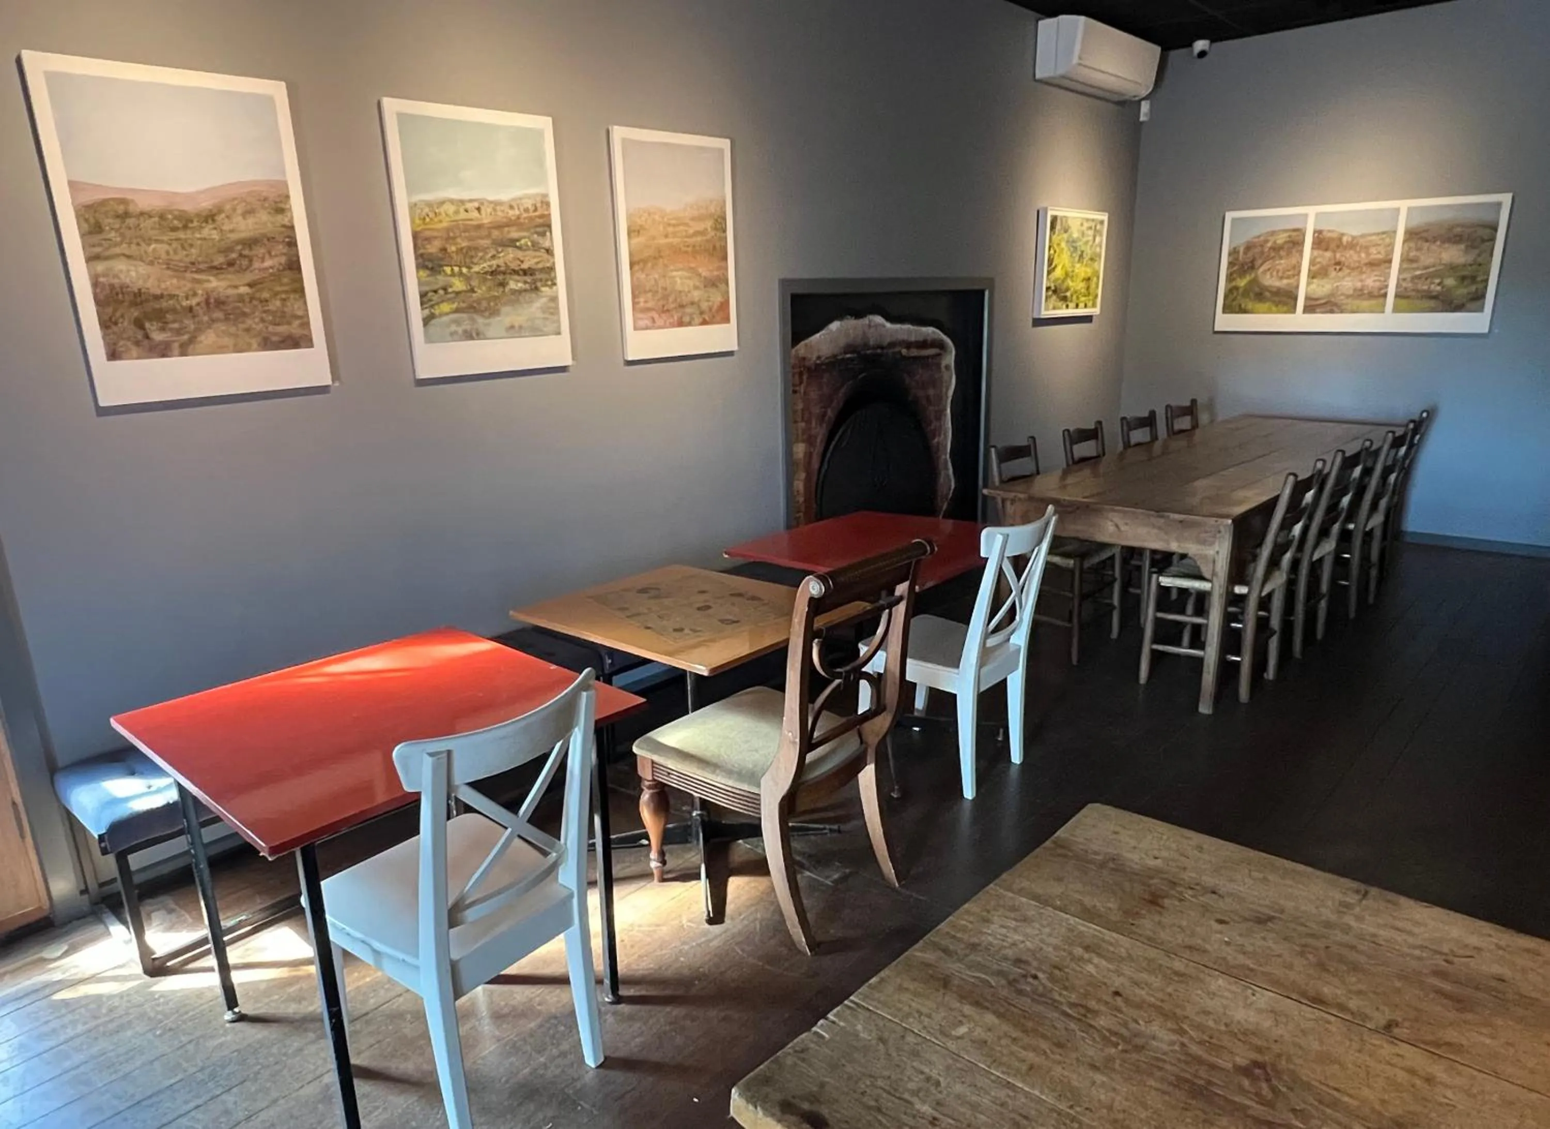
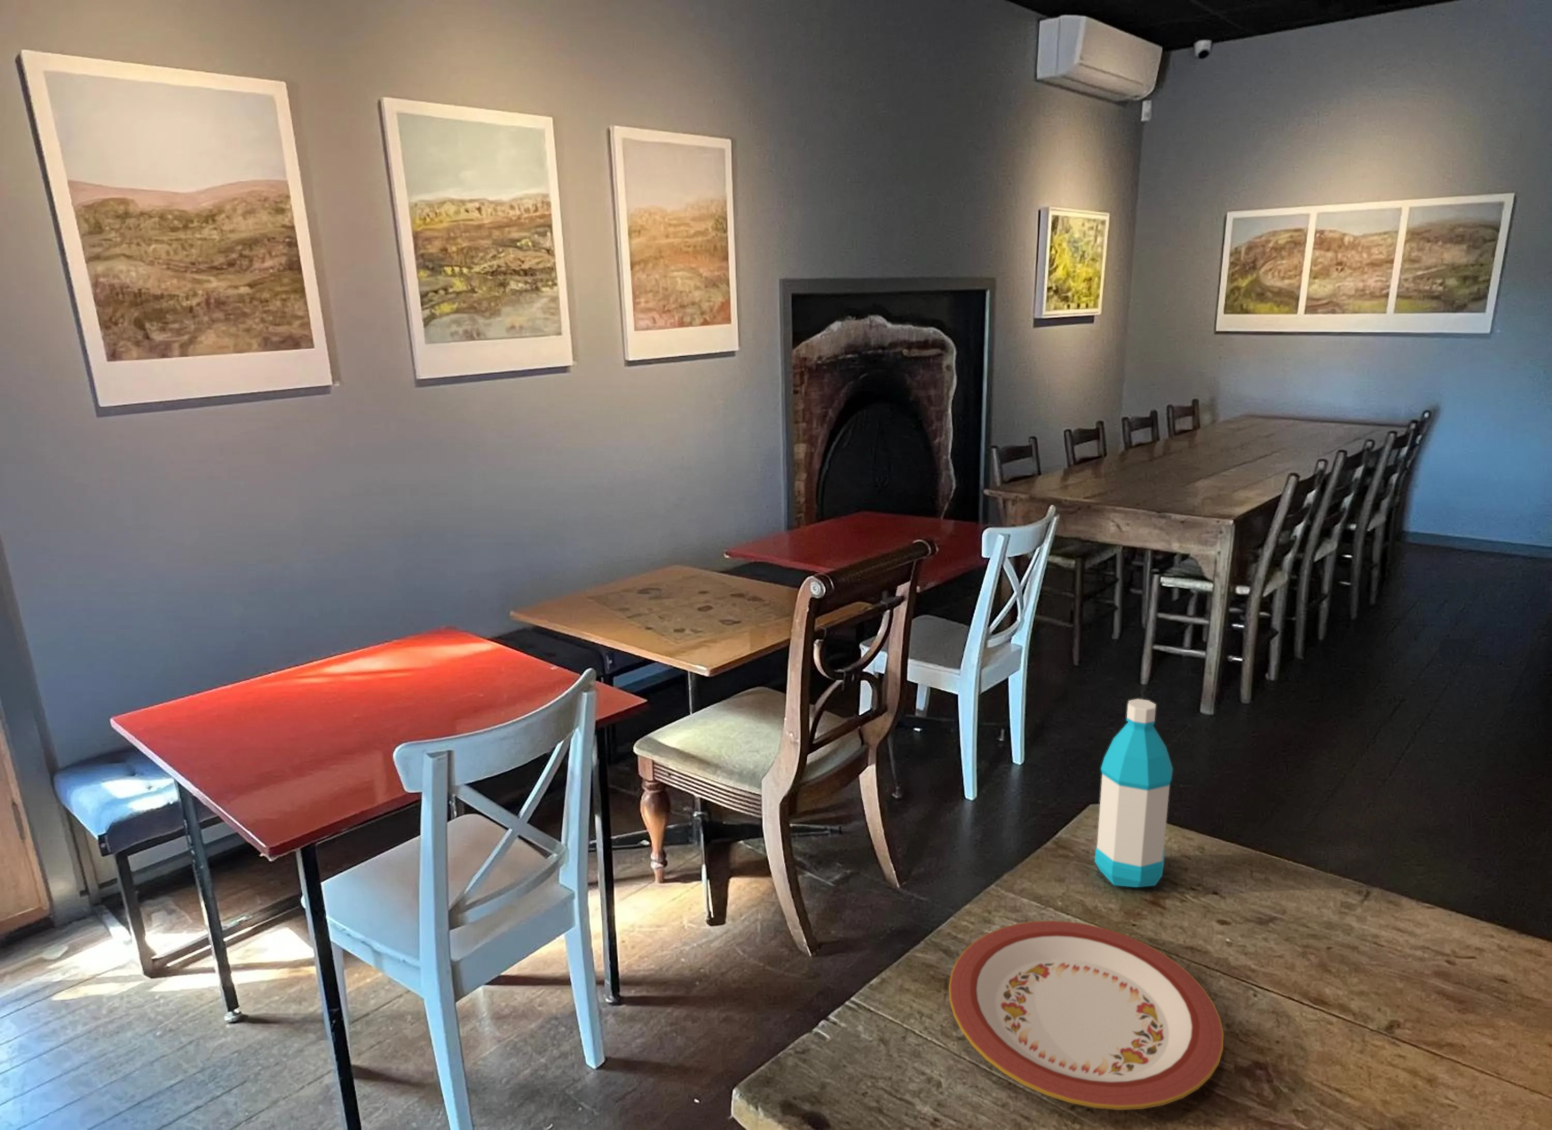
+ water bottle [1094,699,1174,888]
+ plate [948,920,1224,1111]
